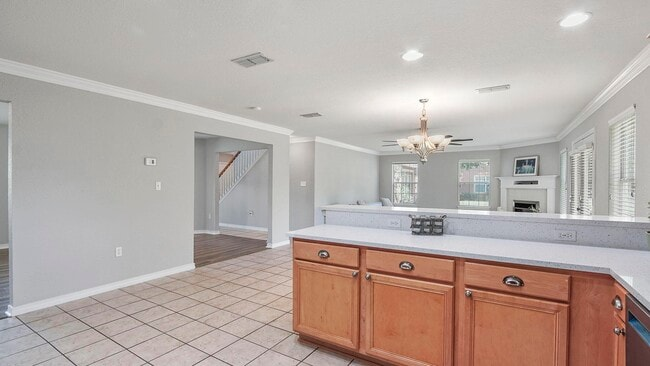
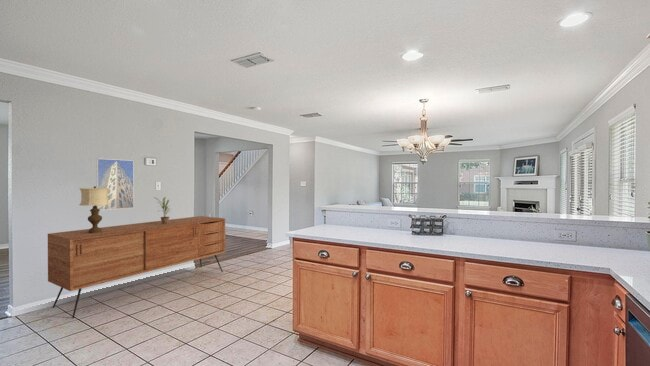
+ potted plant [153,196,172,224]
+ table lamp [78,185,110,233]
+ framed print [95,158,135,211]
+ sideboard [47,215,226,319]
